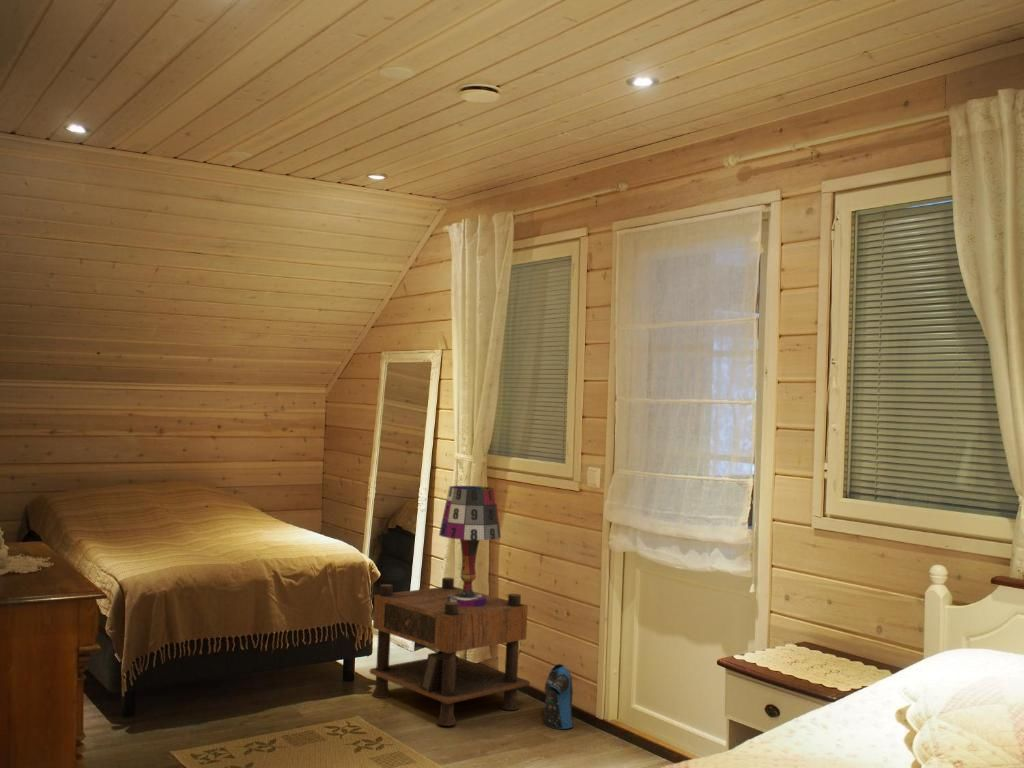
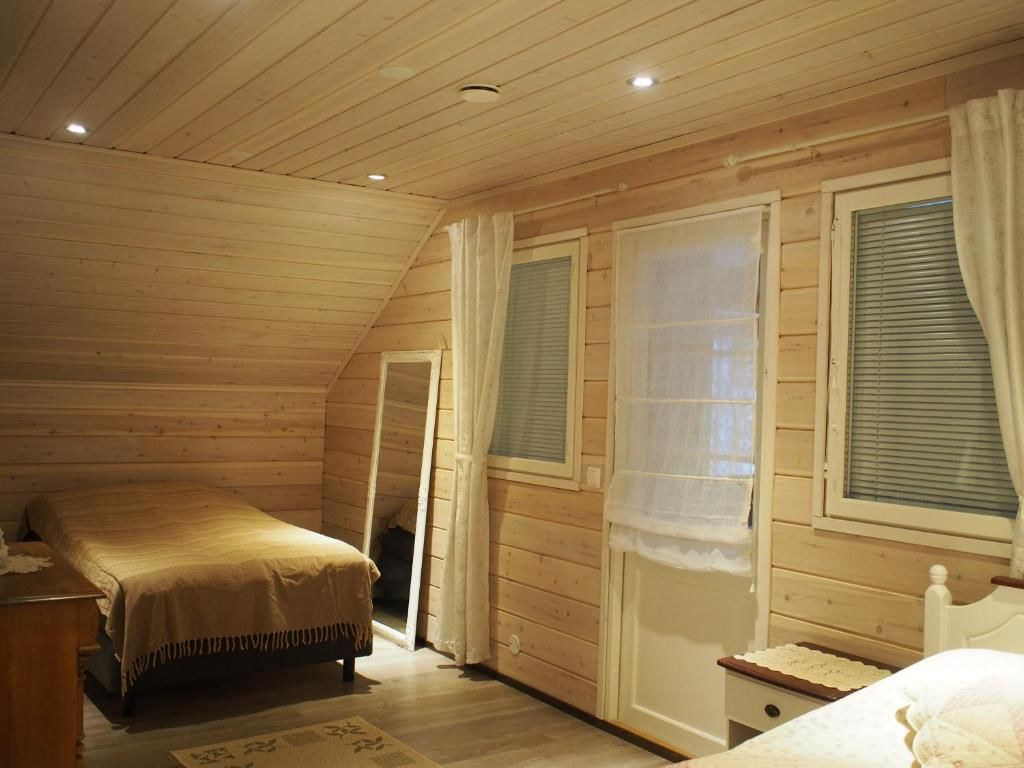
- table lamp [438,485,502,607]
- nightstand [369,577,531,727]
- shirt [543,663,575,730]
